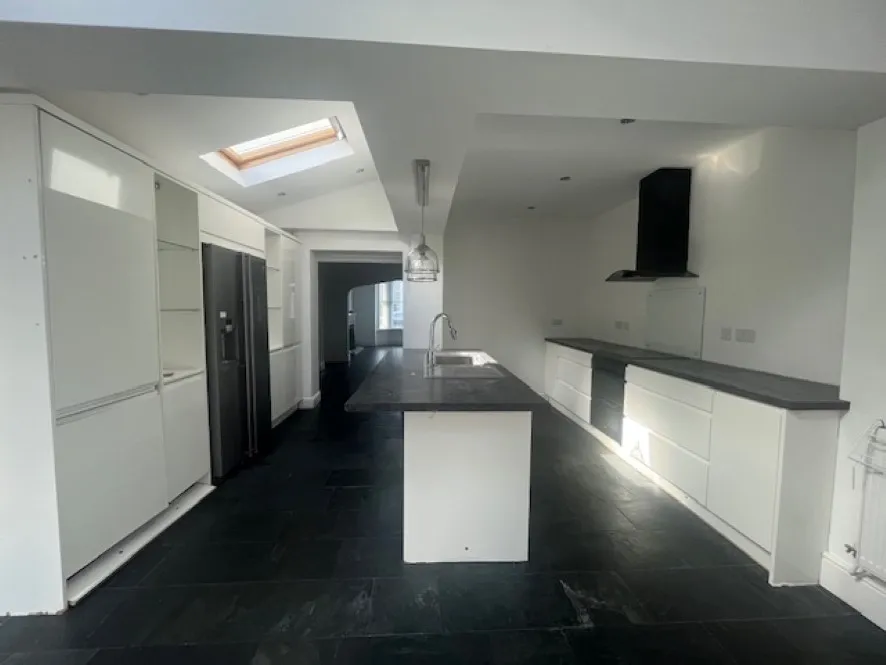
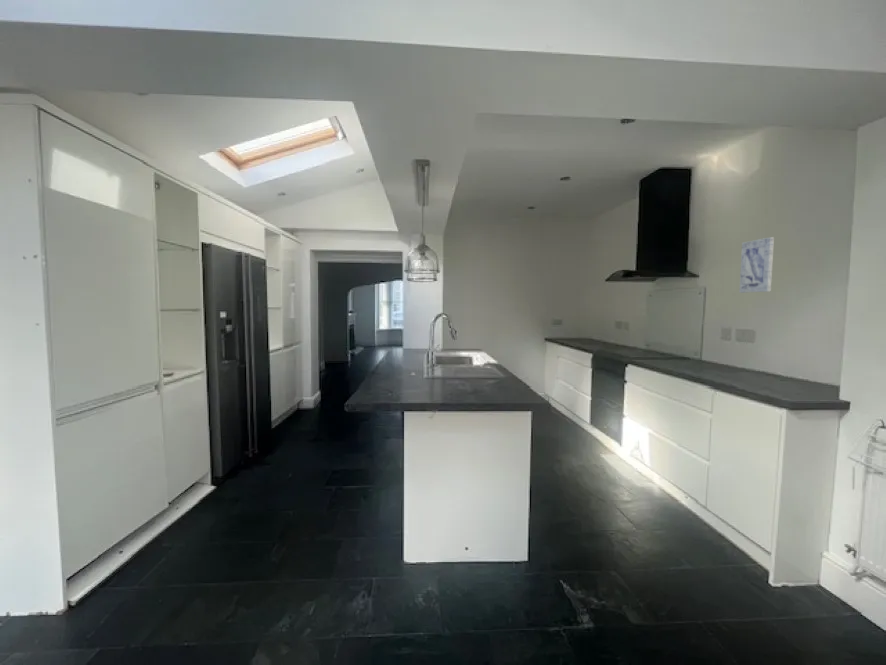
+ wall art [738,236,775,294]
